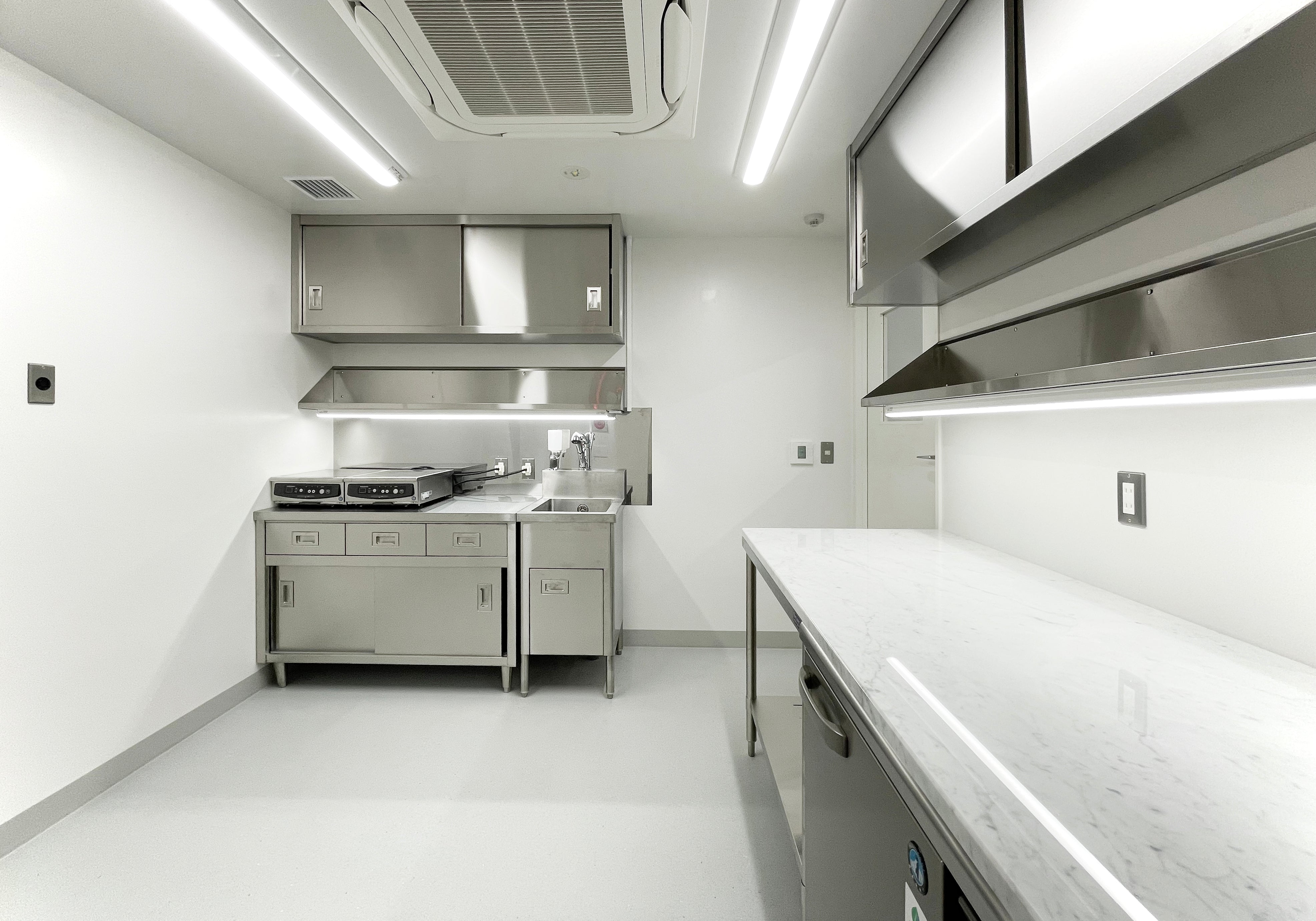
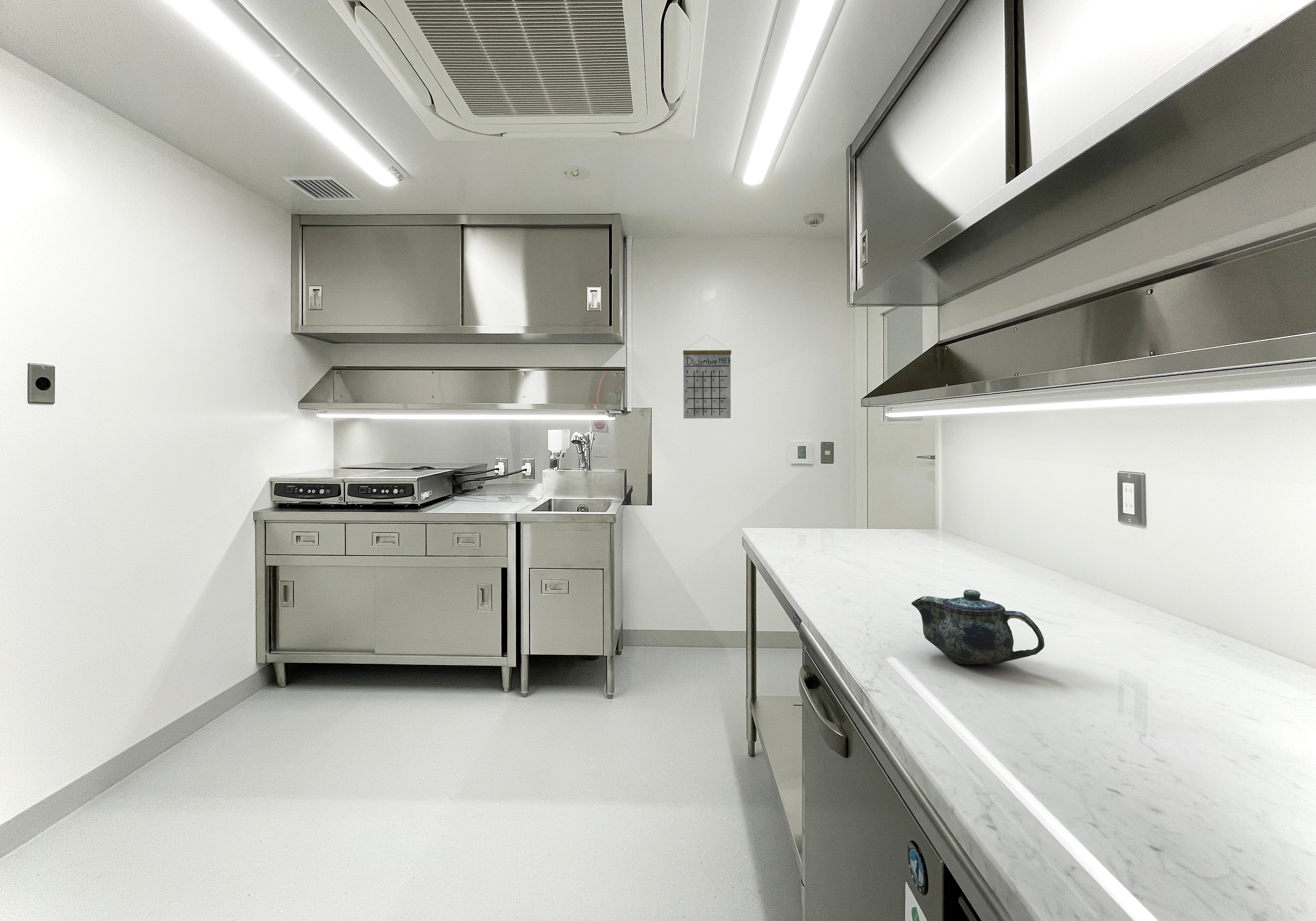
+ calendar [683,334,732,419]
+ chinaware [911,589,1045,665]
